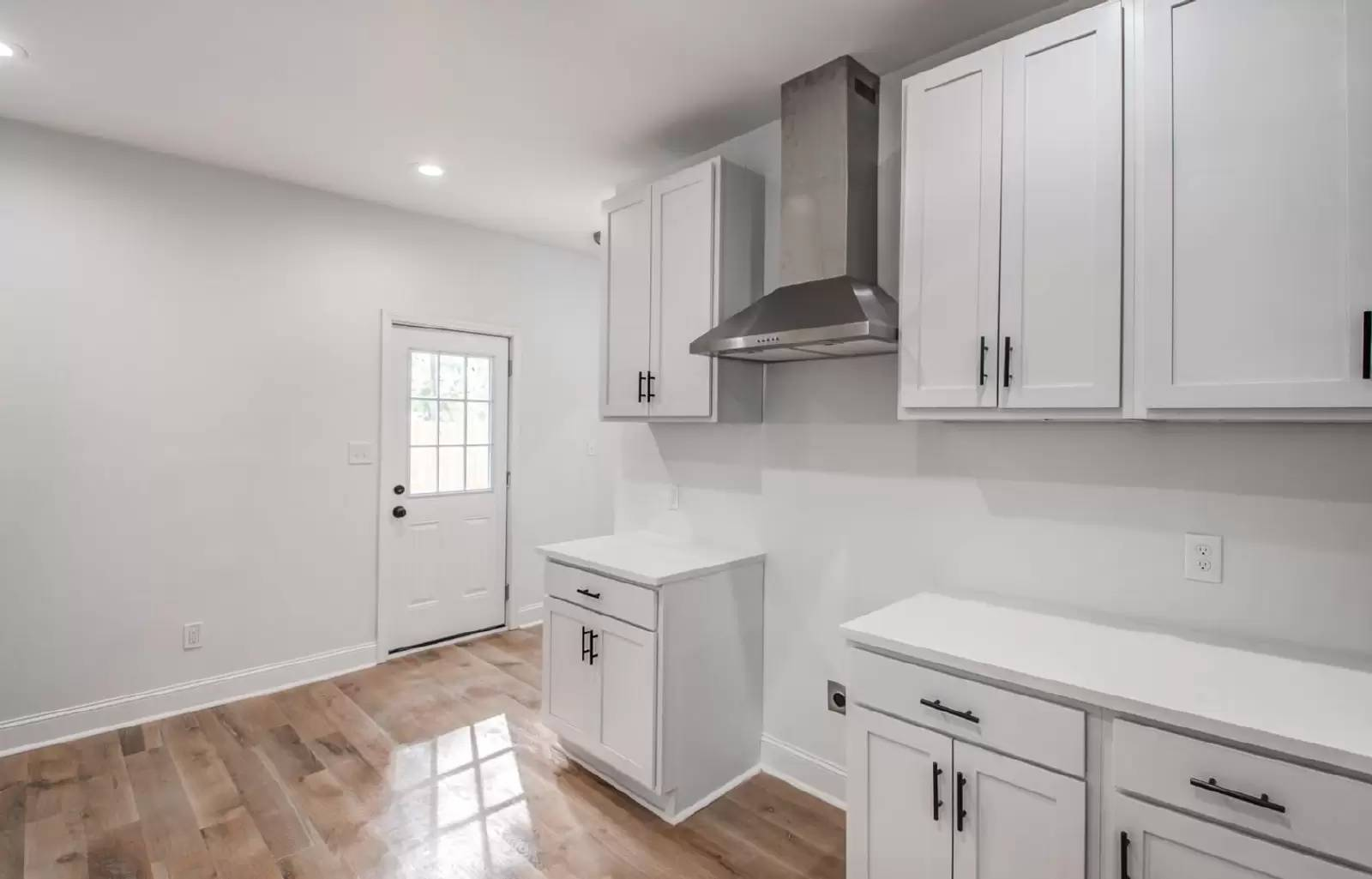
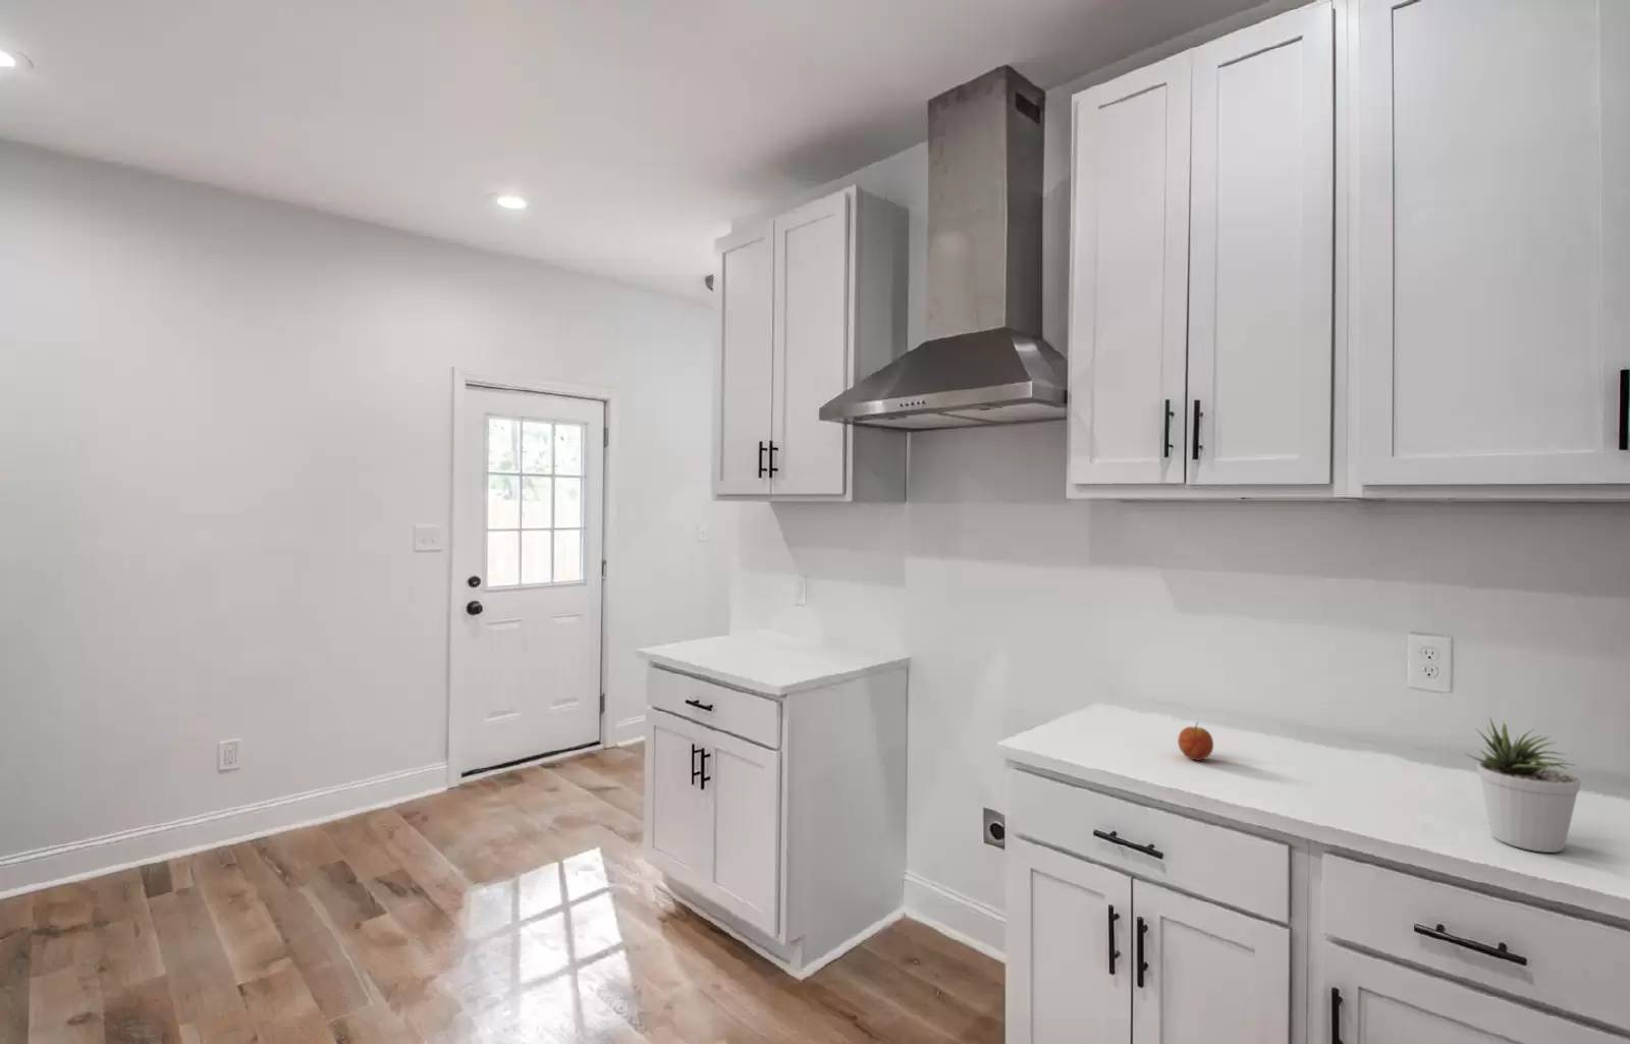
+ potted plant [1462,716,1582,854]
+ fruit [1176,722,1214,761]
